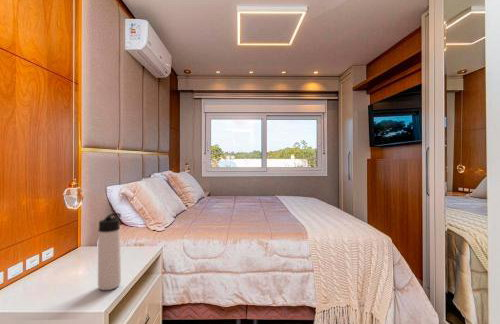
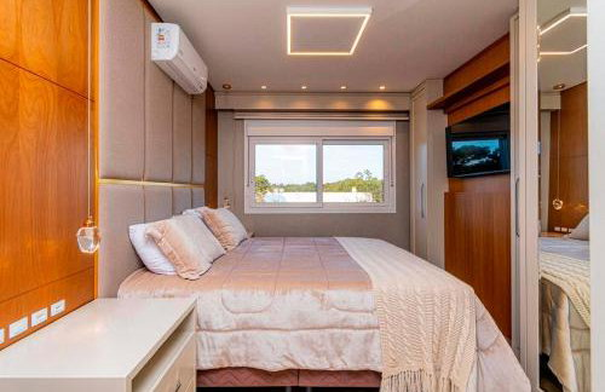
- thermos bottle [97,212,122,291]
